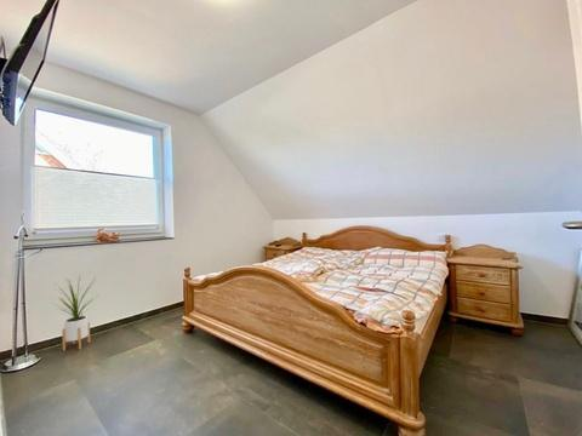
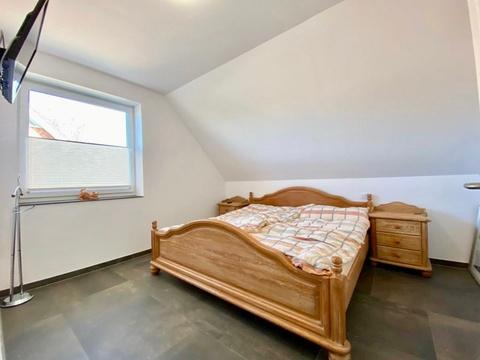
- house plant [53,276,101,352]
